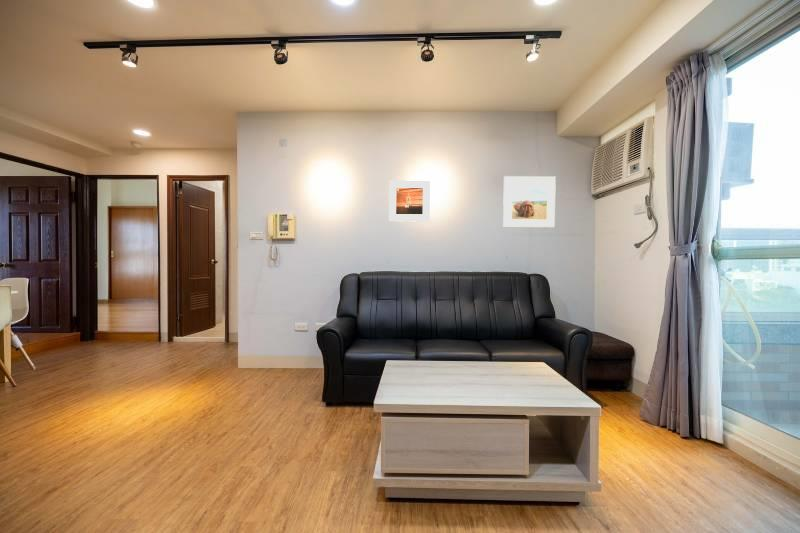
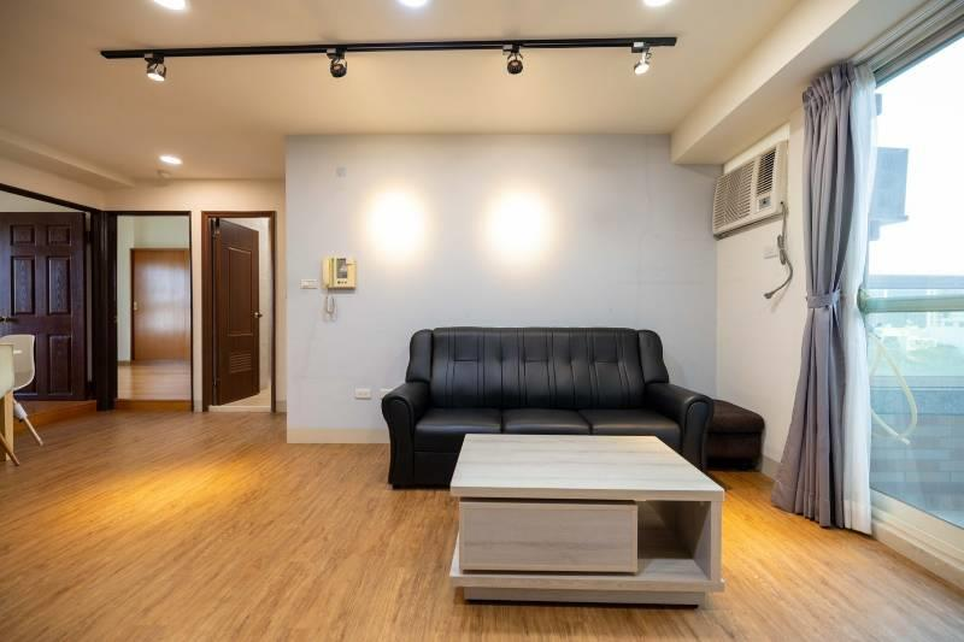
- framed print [502,175,557,229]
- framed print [388,179,431,223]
